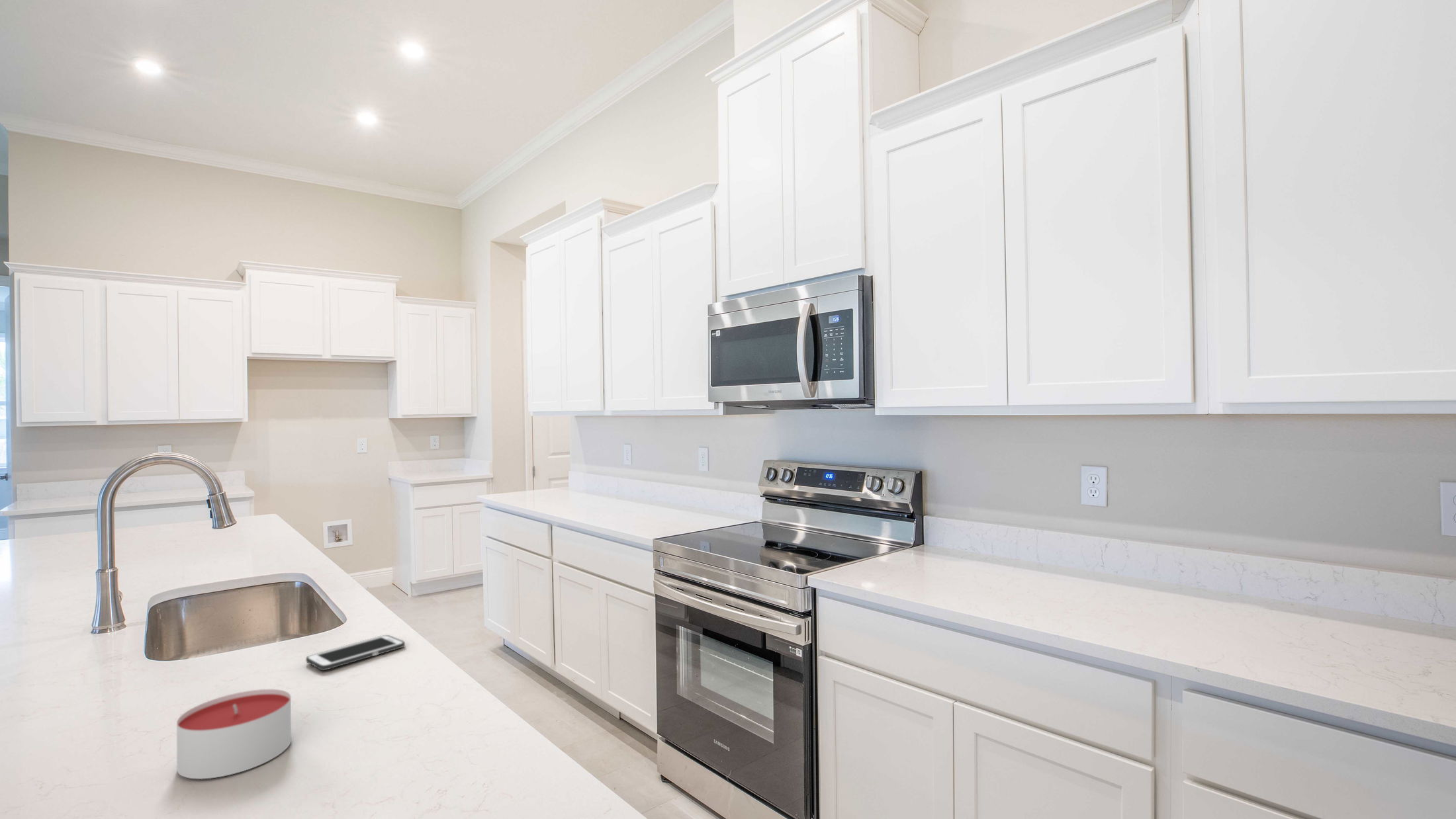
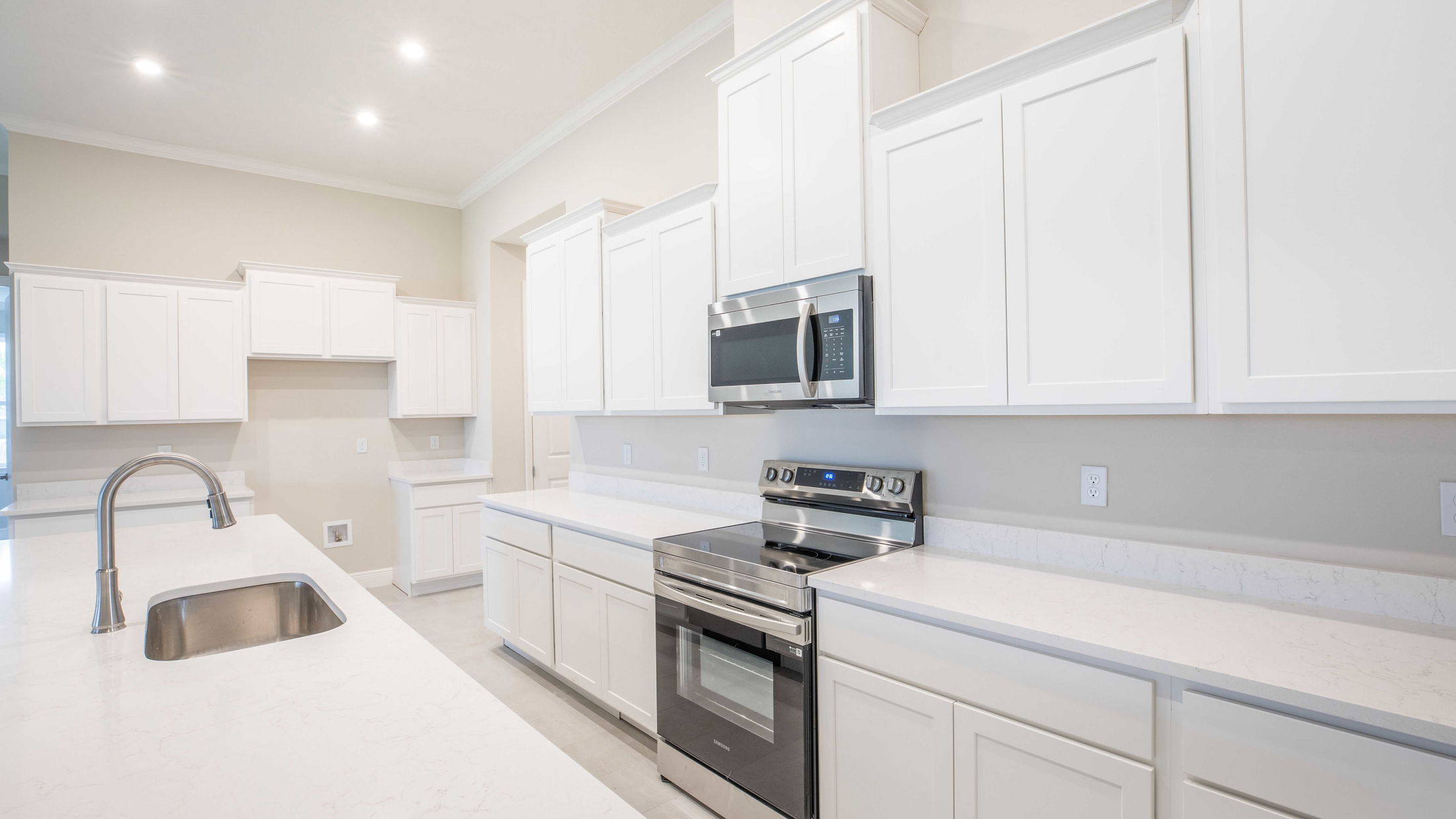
- cell phone [305,634,406,671]
- candle [176,689,292,780]
